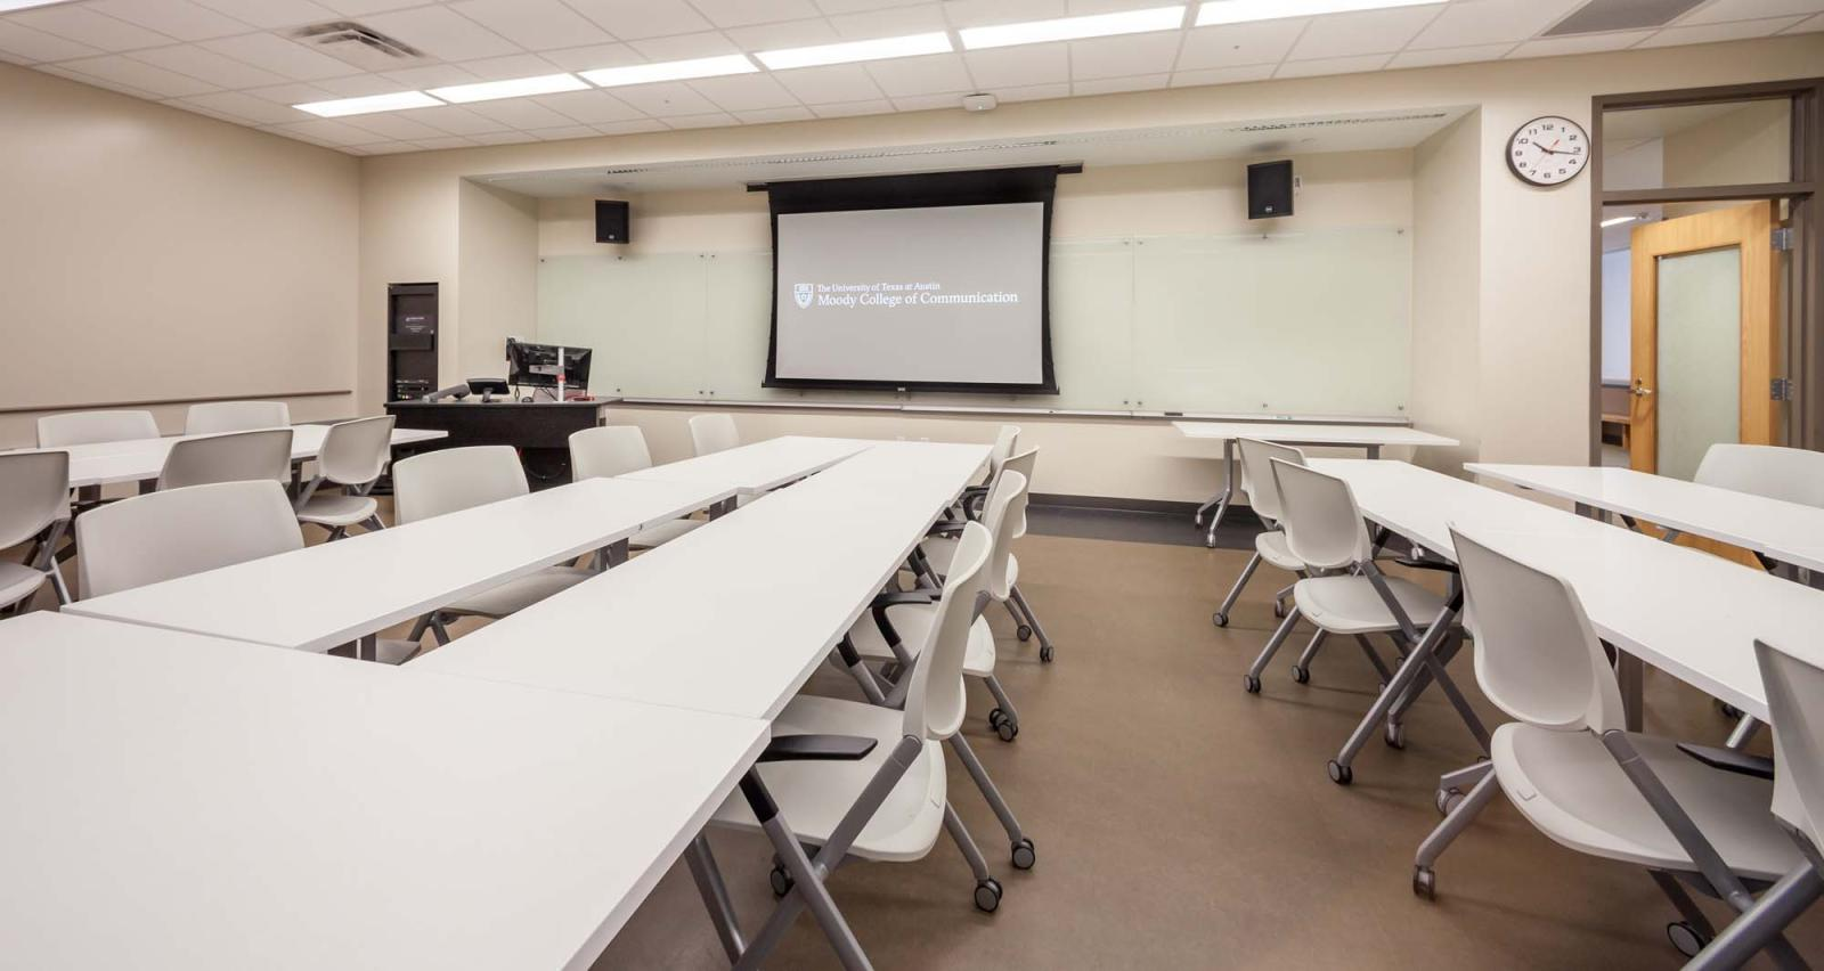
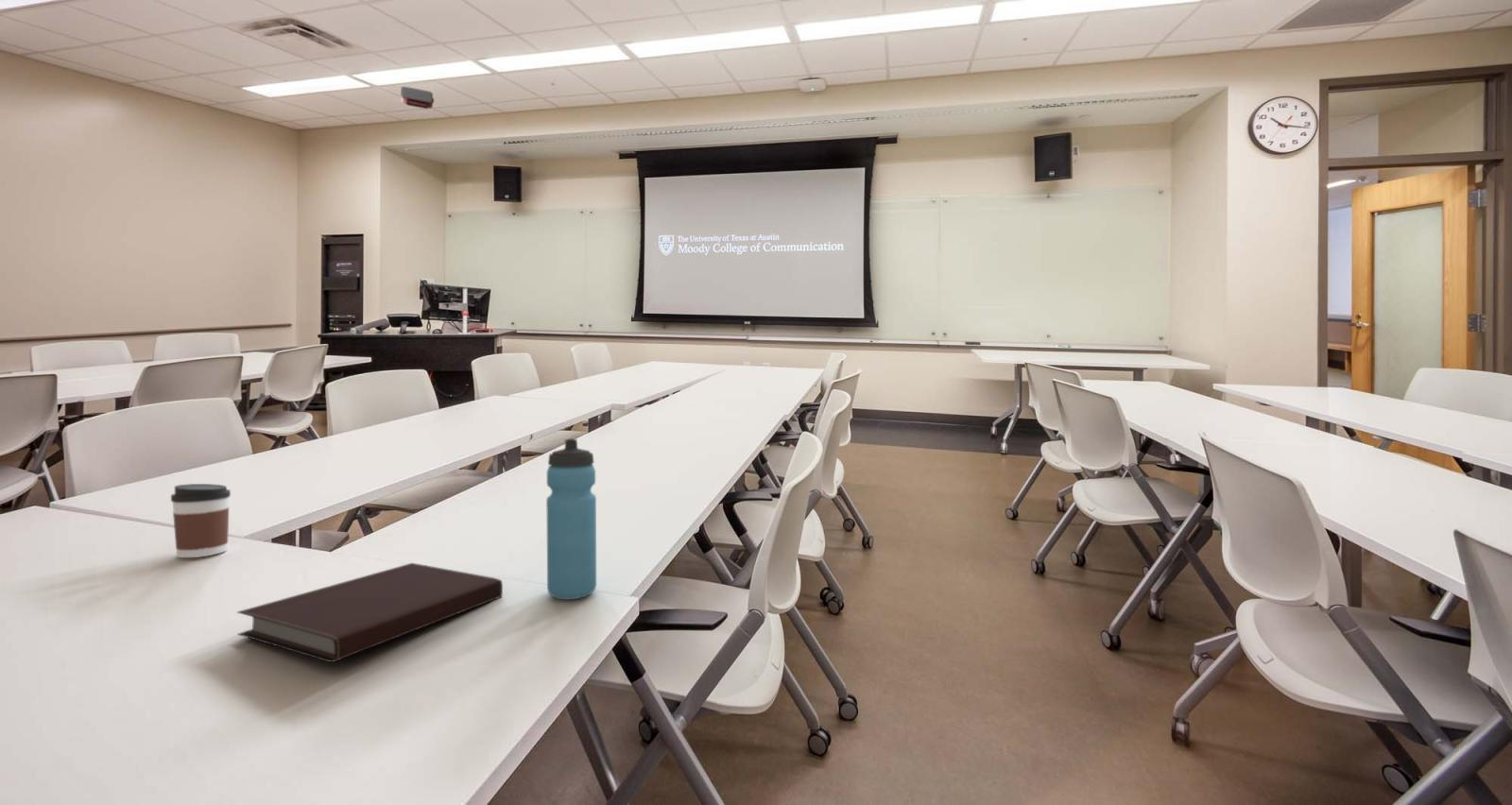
+ notebook [236,562,504,663]
+ coffee cup [170,483,232,558]
+ water bottle [545,437,597,600]
+ projector [400,85,435,110]
